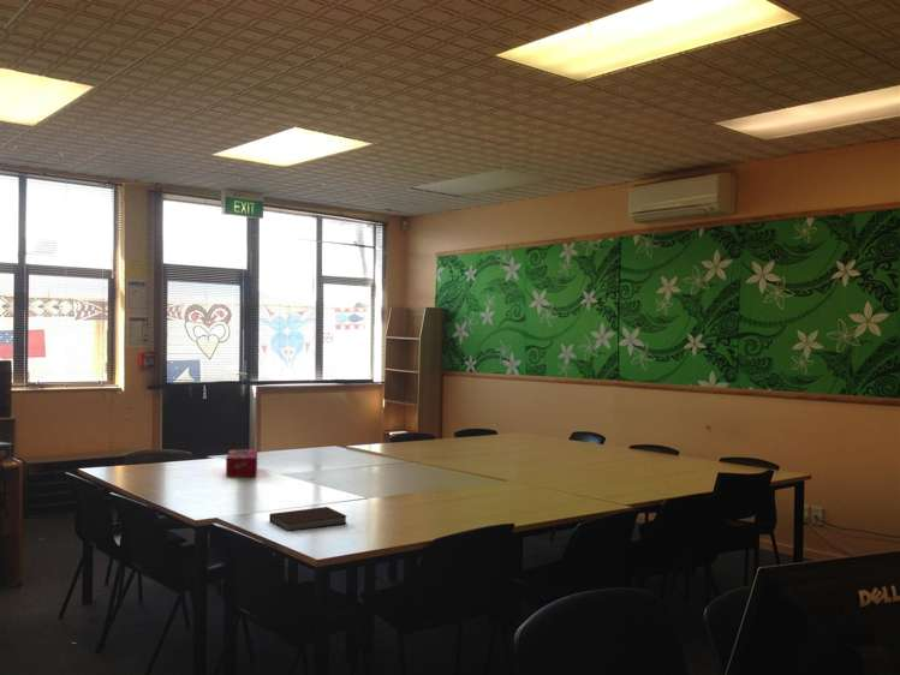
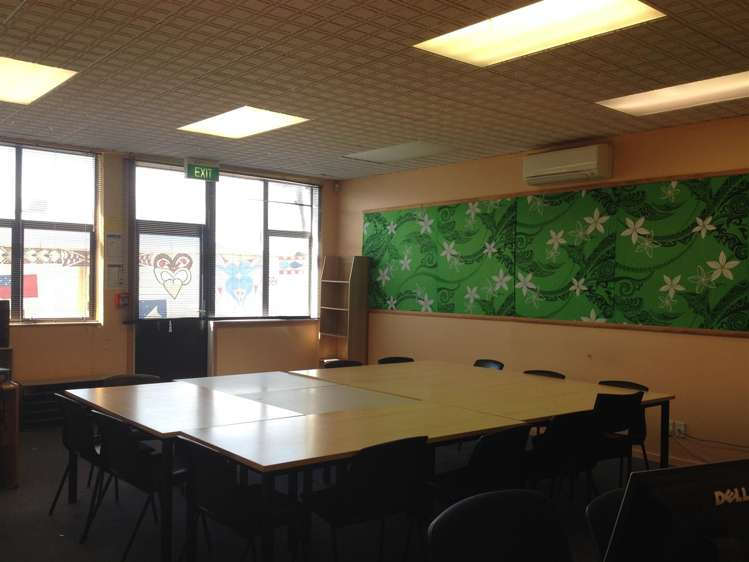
- notebook [268,506,348,533]
- tissue box [225,448,258,478]
